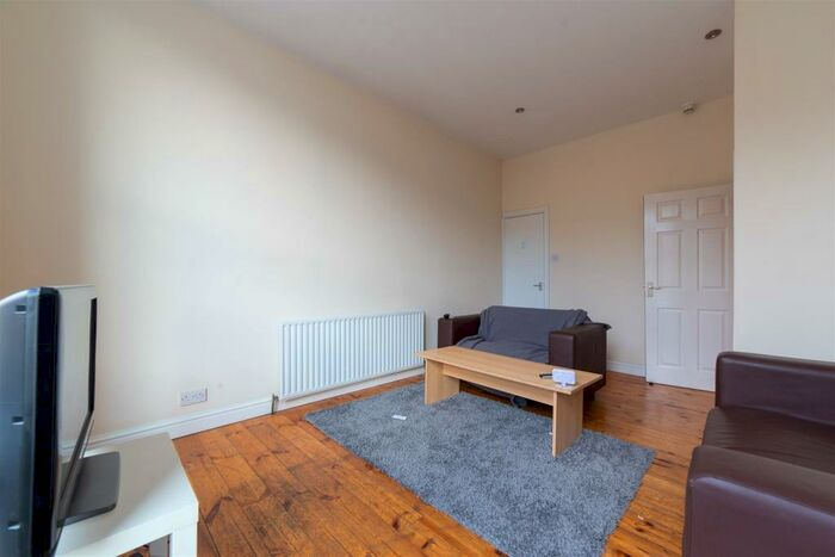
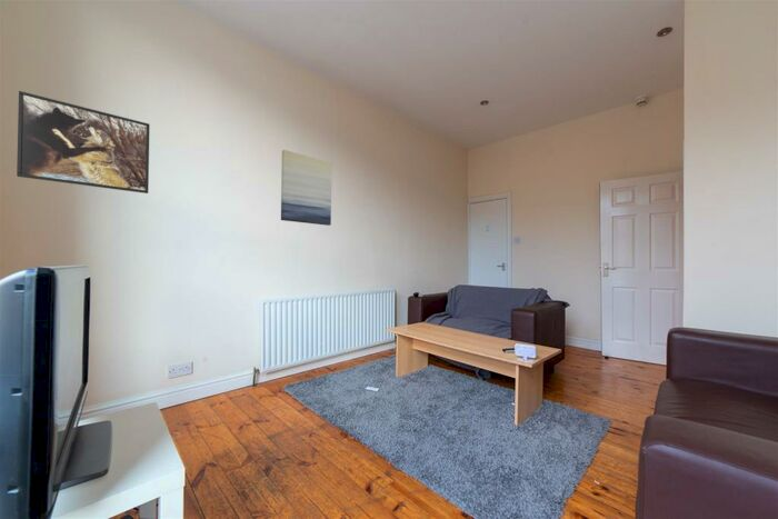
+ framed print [16,90,151,194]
+ wall art [280,149,332,227]
